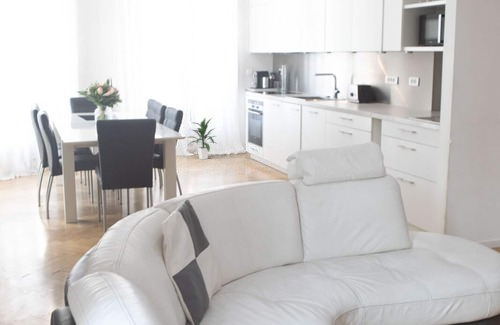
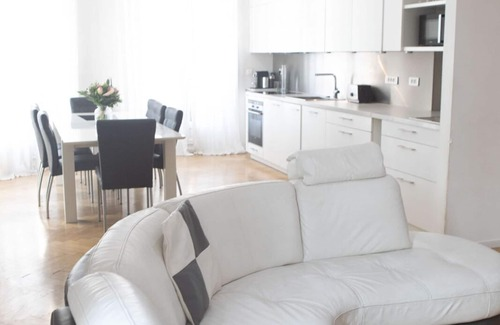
- indoor plant [186,117,217,160]
